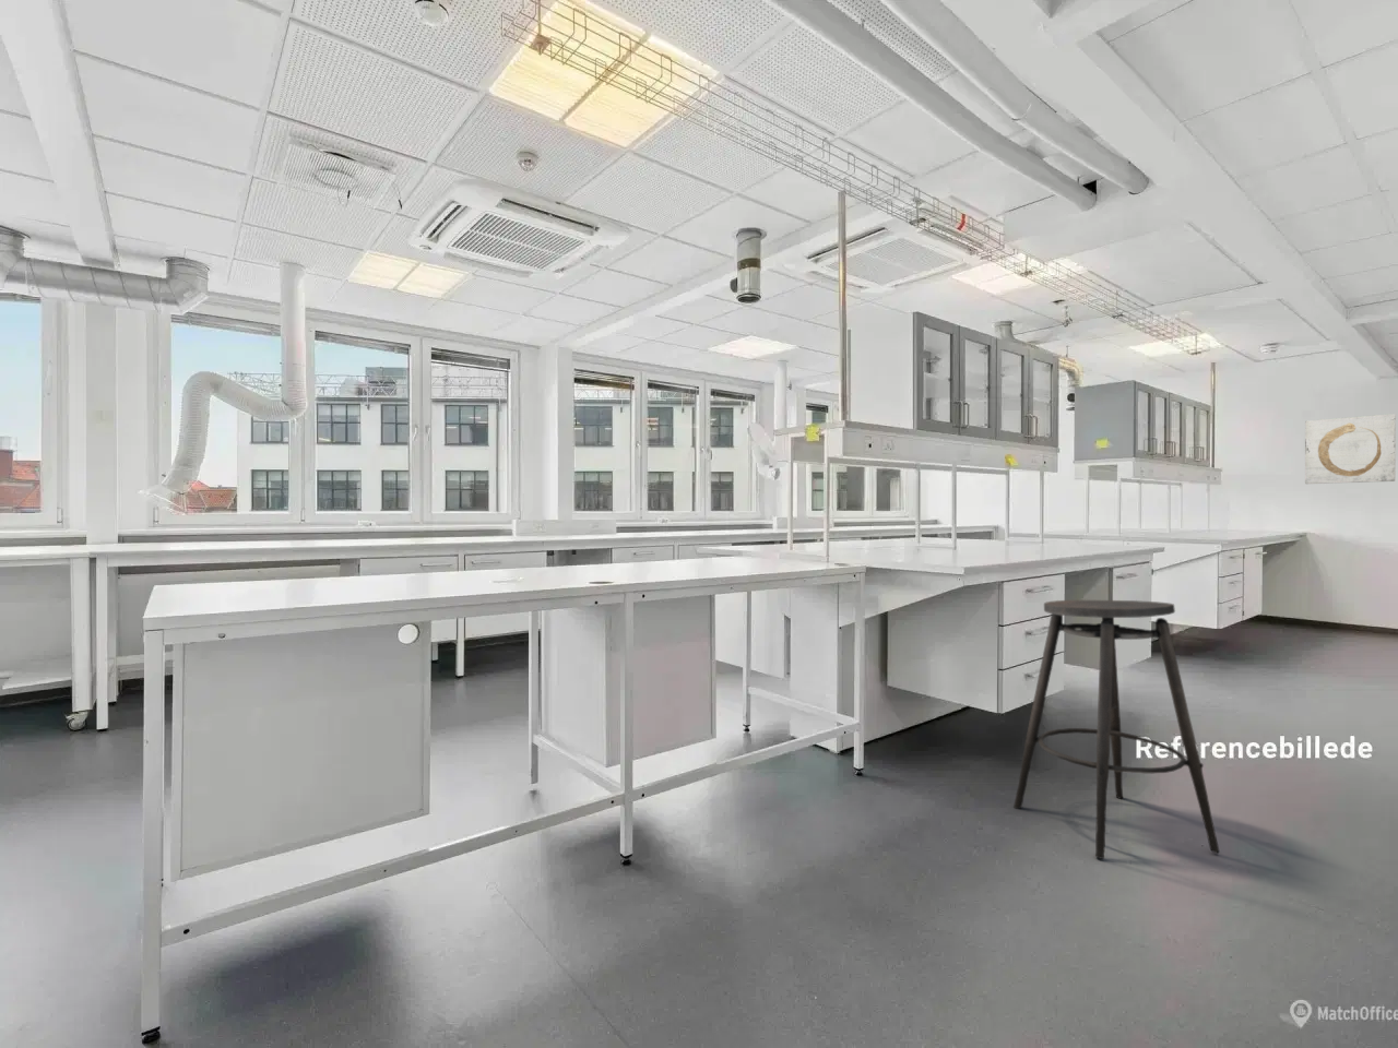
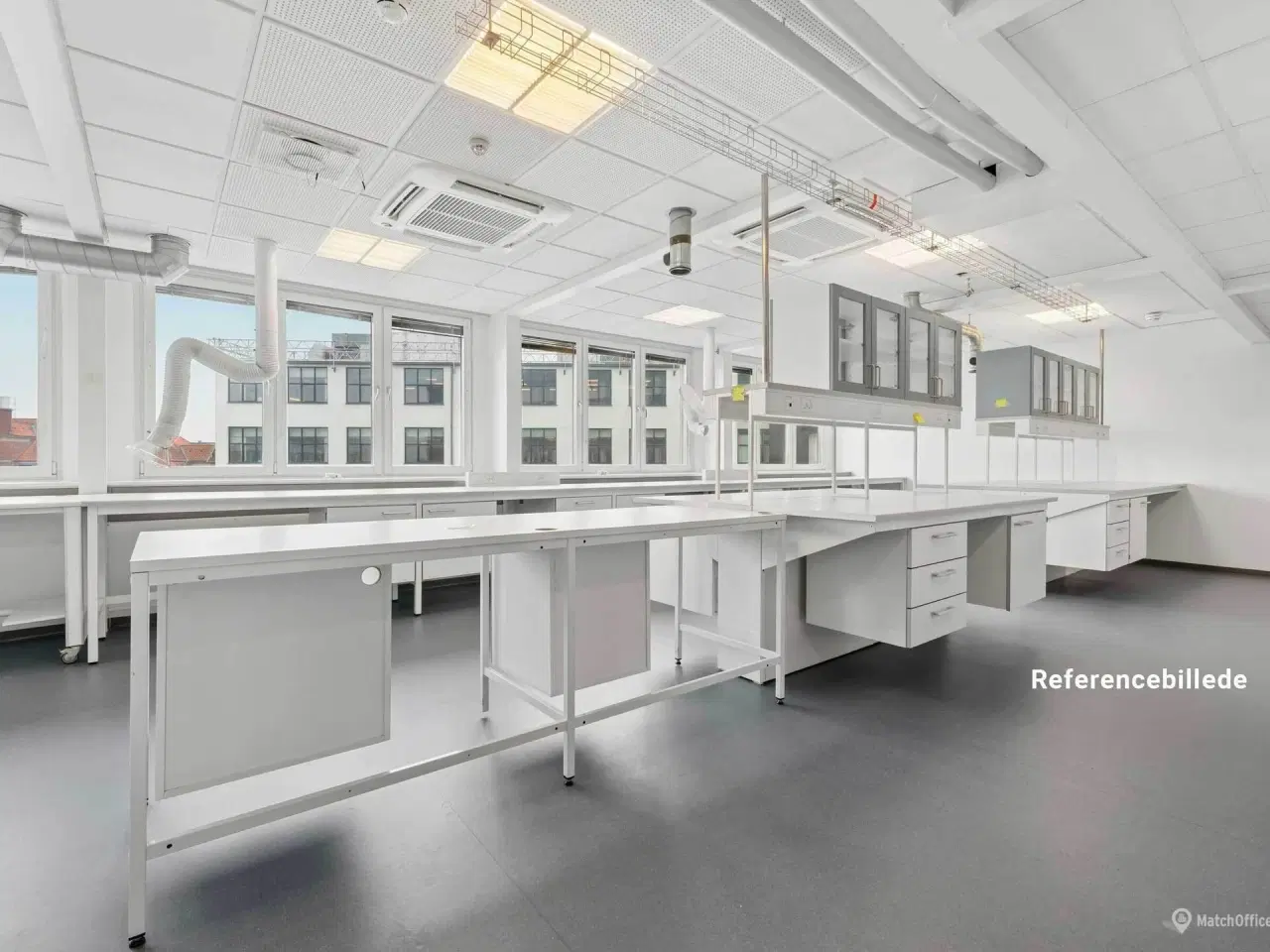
- wall art [1304,413,1397,484]
- stool [1013,599,1221,860]
